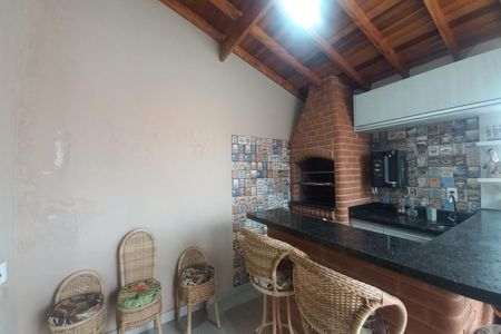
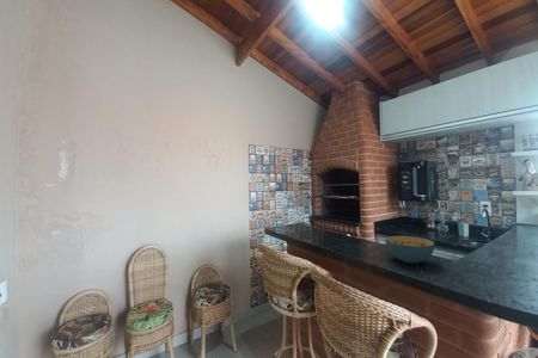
+ cereal bowl [384,235,435,265]
